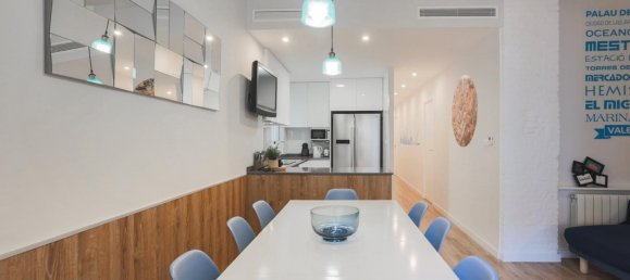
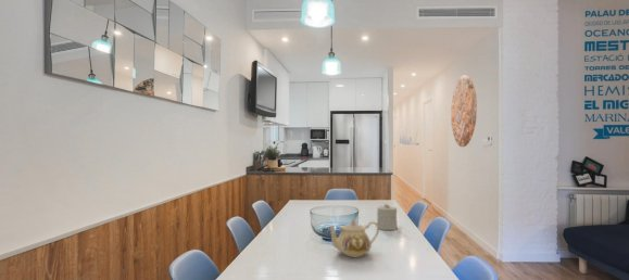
+ candle [376,203,399,231]
+ teapot [327,217,380,258]
